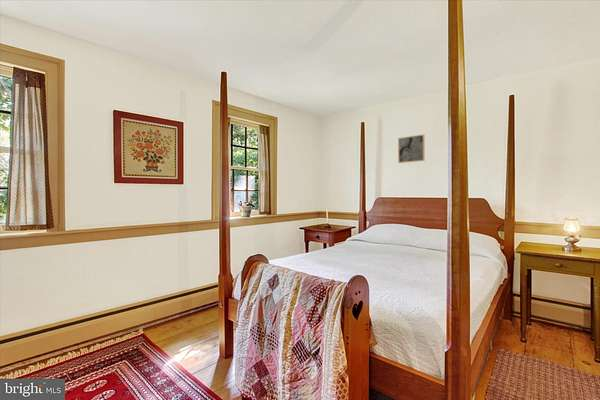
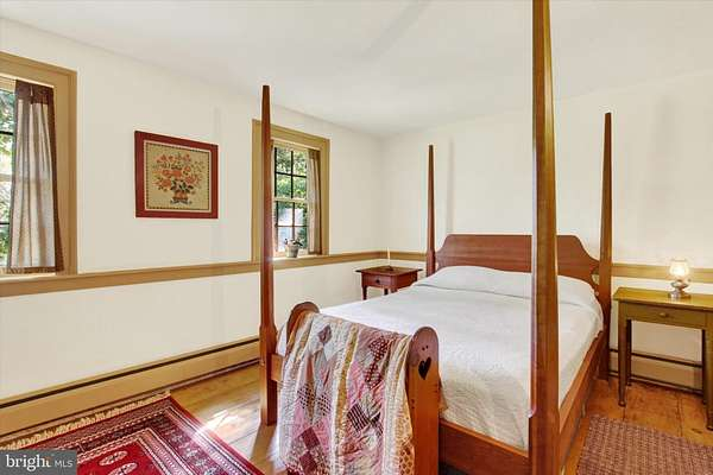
- wall art [397,133,425,164]
